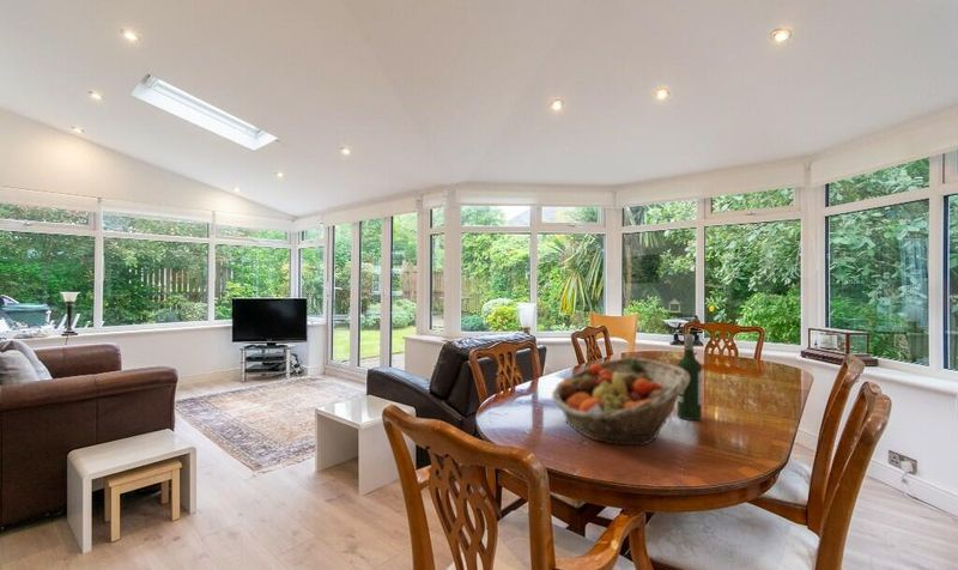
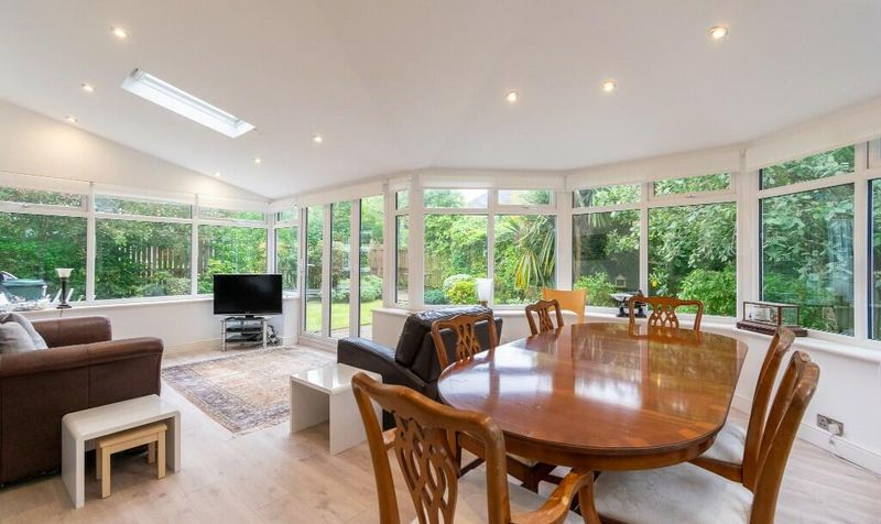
- fruit basket [551,357,690,447]
- wine bottle [677,333,703,422]
